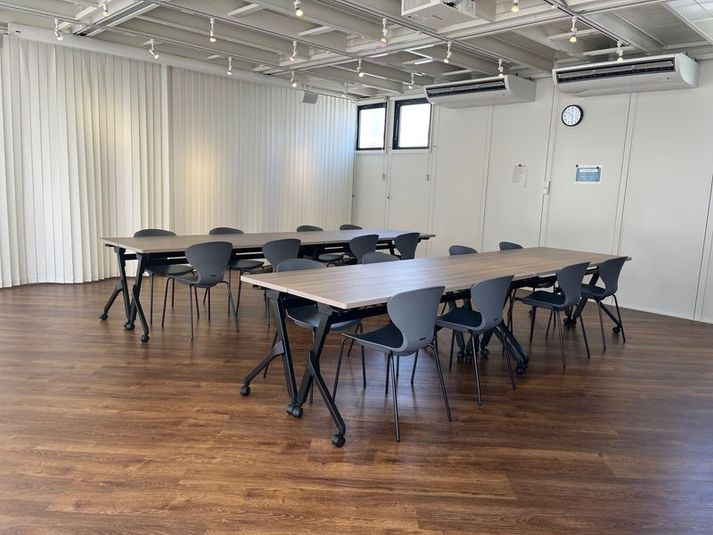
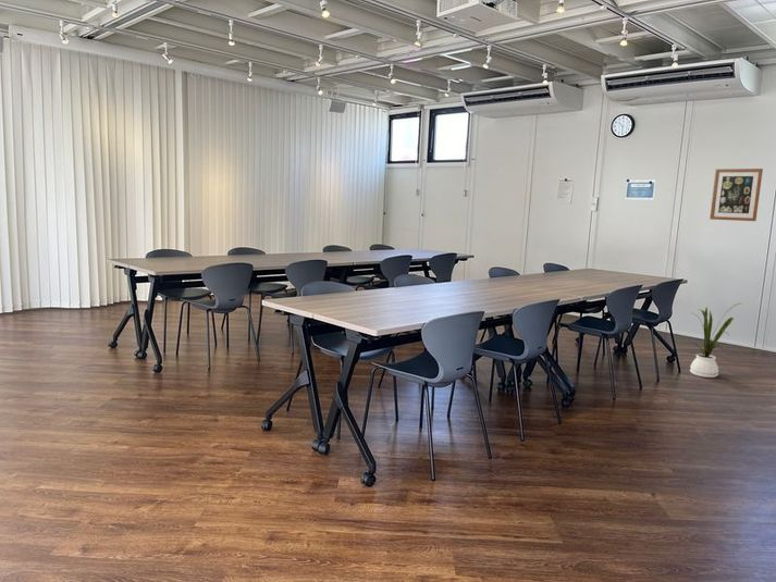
+ house plant [681,302,741,379]
+ wall art [709,168,764,222]
